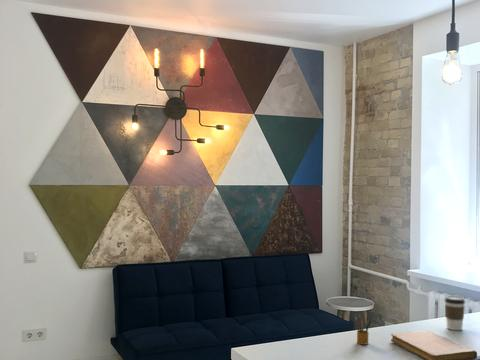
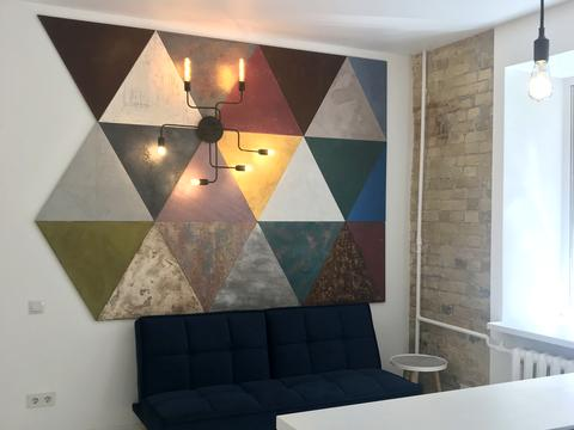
- coffee cup [444,295,466,331]
- pencil box [354,312,372,345]
- notebook [390,330,478,360]
